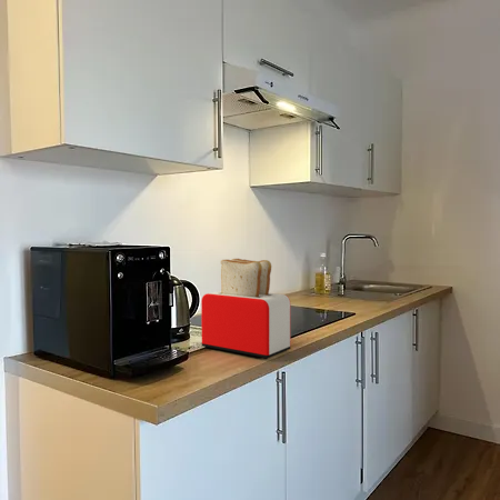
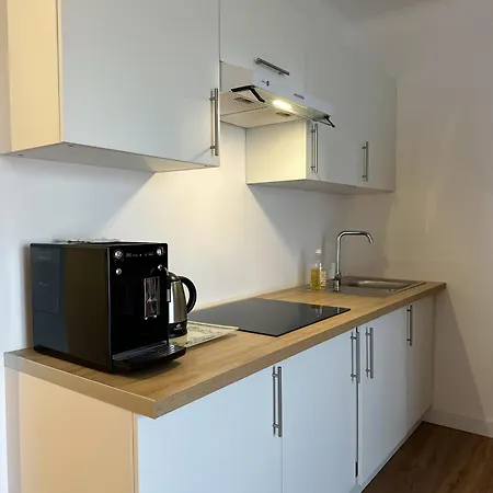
- toaster [200,258,291,360]
